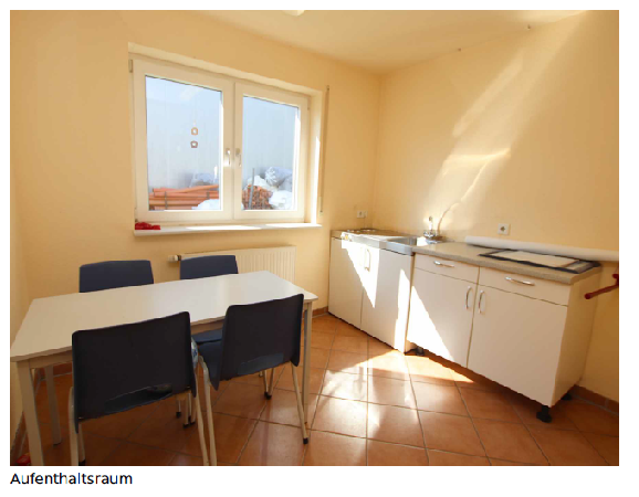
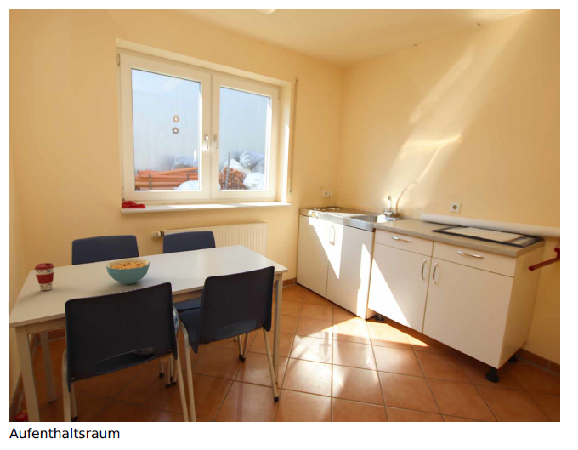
+ coffee cup [33,262,55,292]
+ cereal bowl [105,258,151,285]
